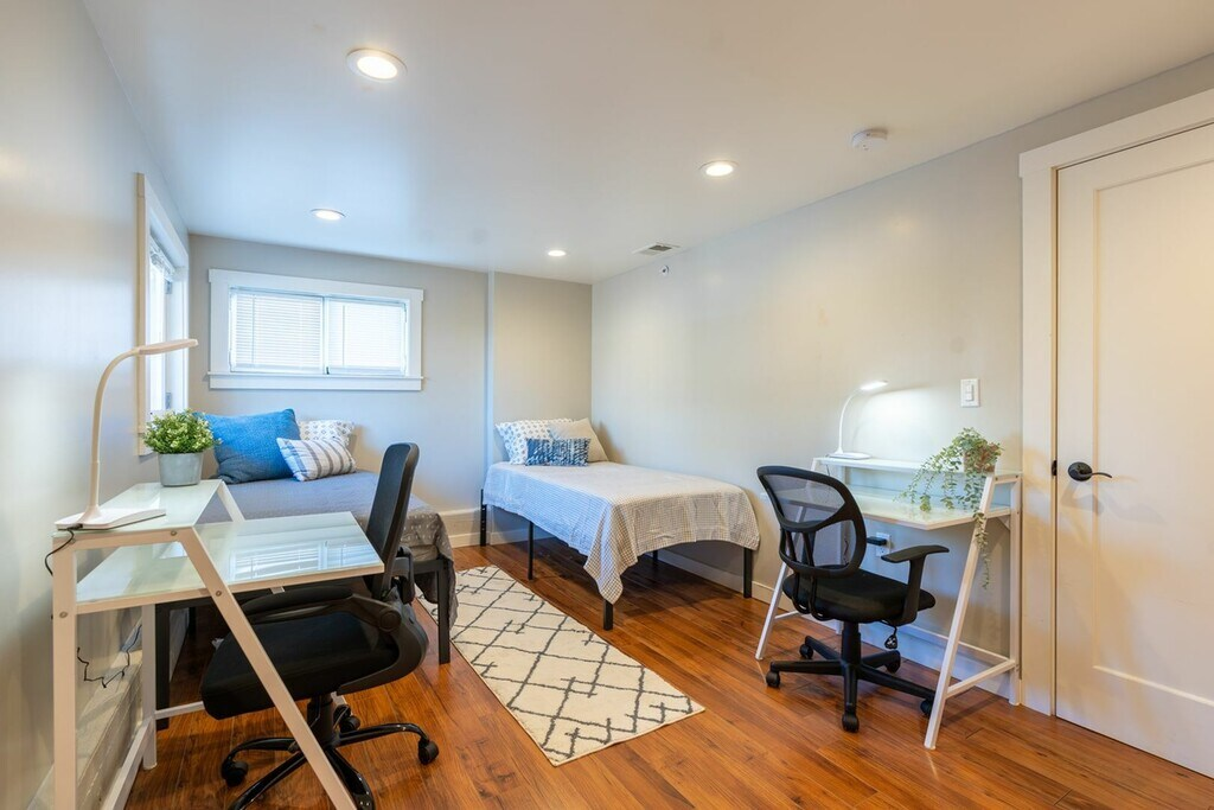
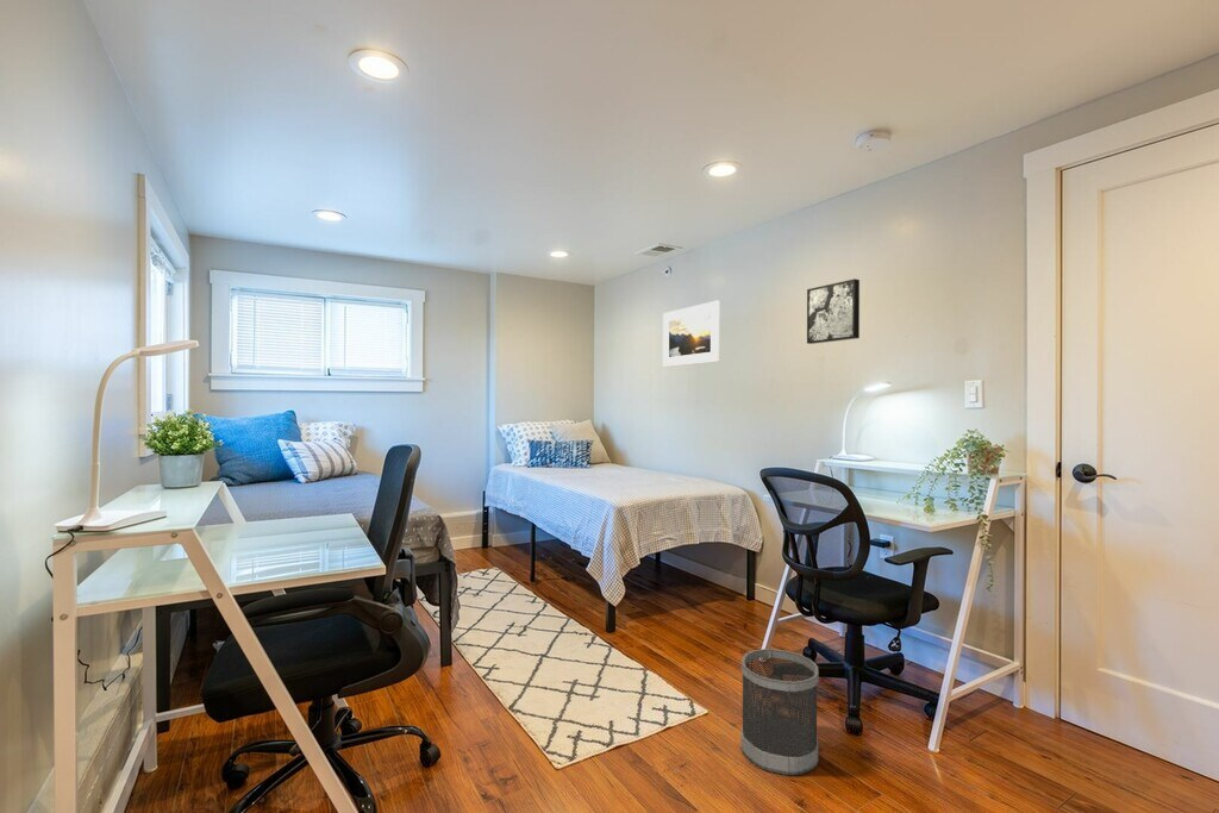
+ wastebasket [740,648,820,776]
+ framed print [662,300,720,368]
+ wall art [806,277,861,345]
